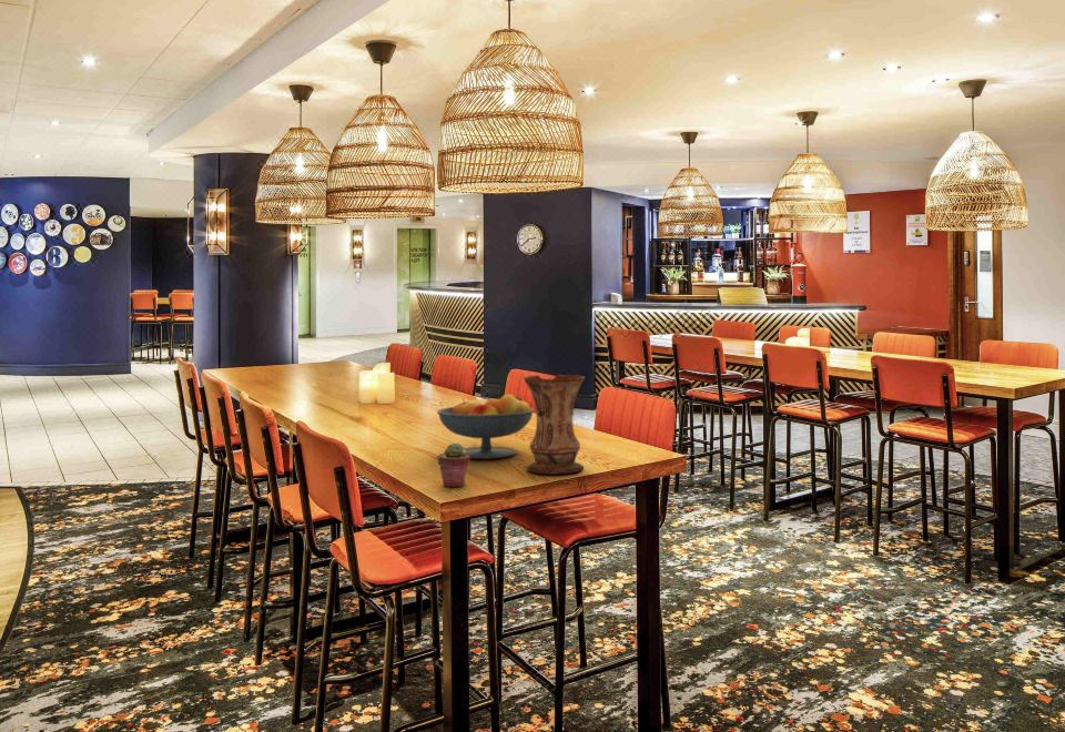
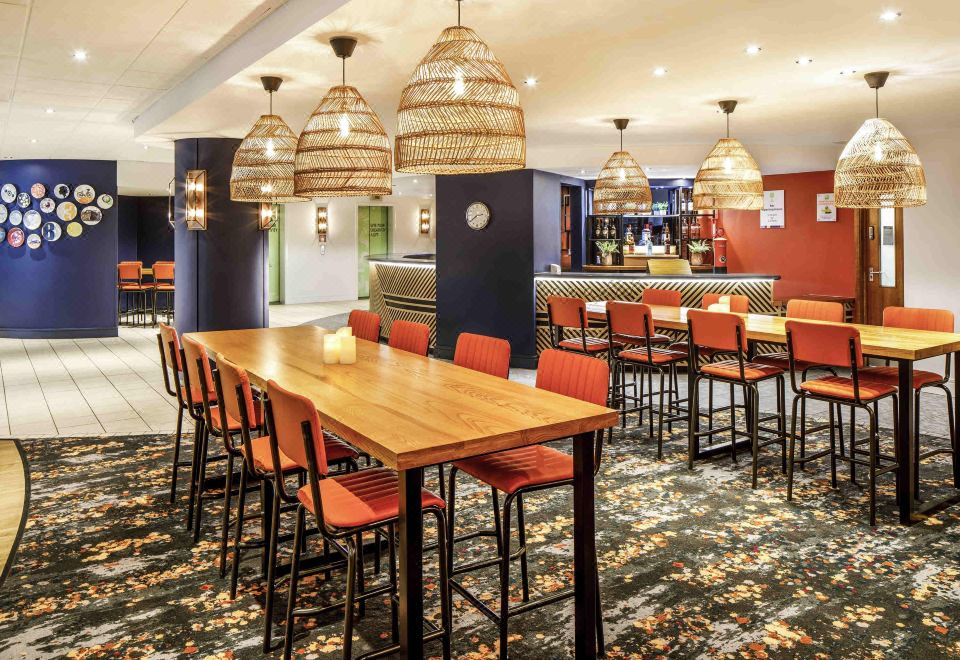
- vase [523,374,586,475]
- fruit bowl [436,393,535,459]
- potted succulent [437,441,470,488]
